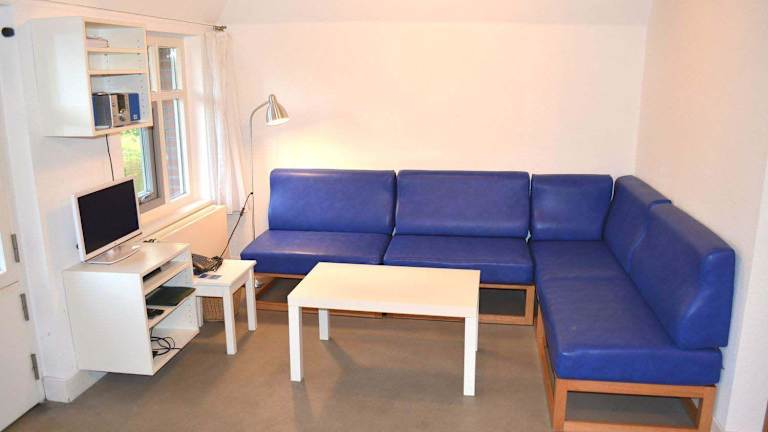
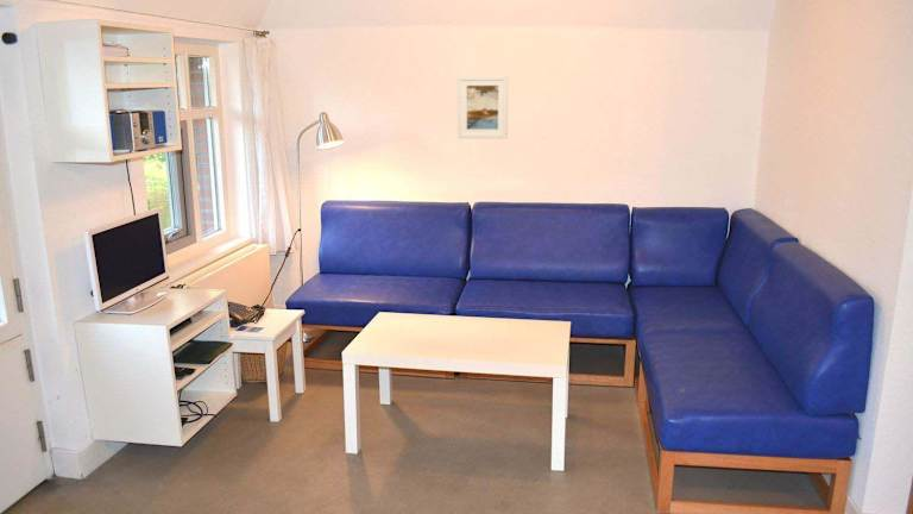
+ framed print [456,75,509,139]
